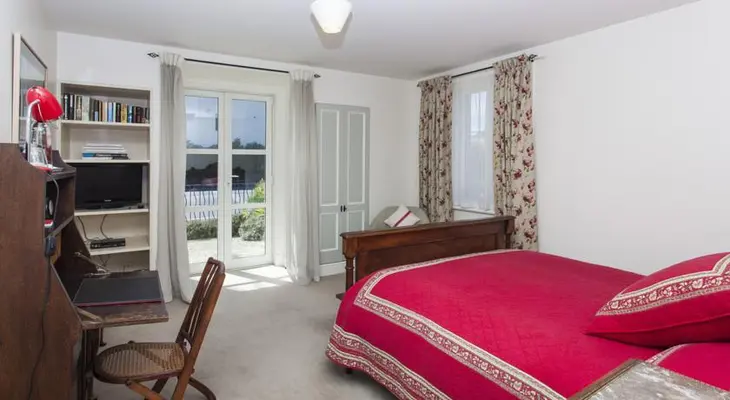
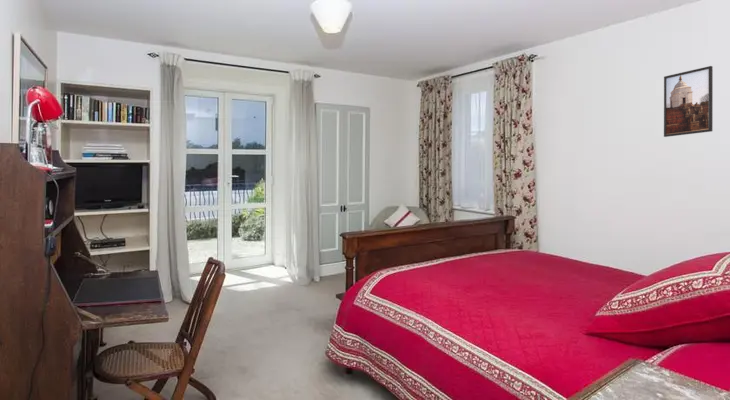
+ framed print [663,65,714,138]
